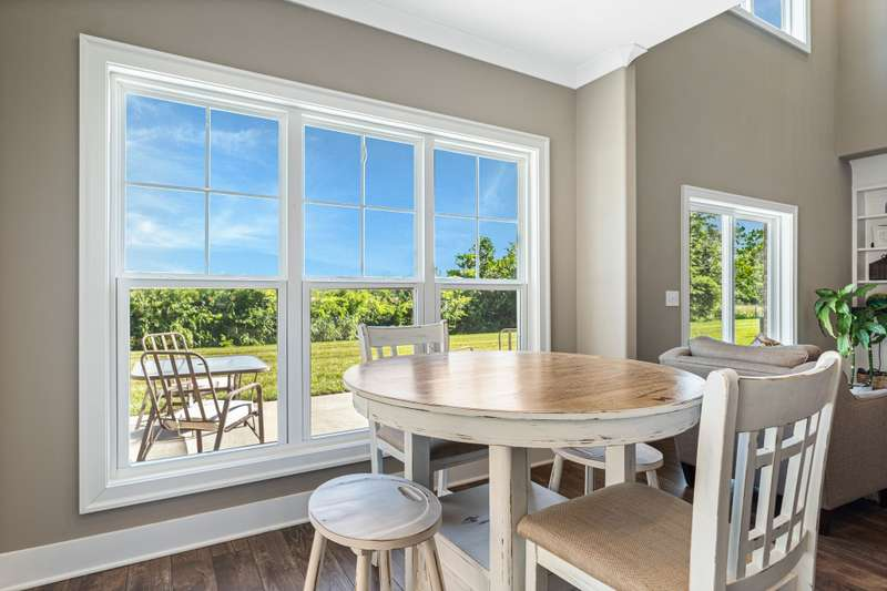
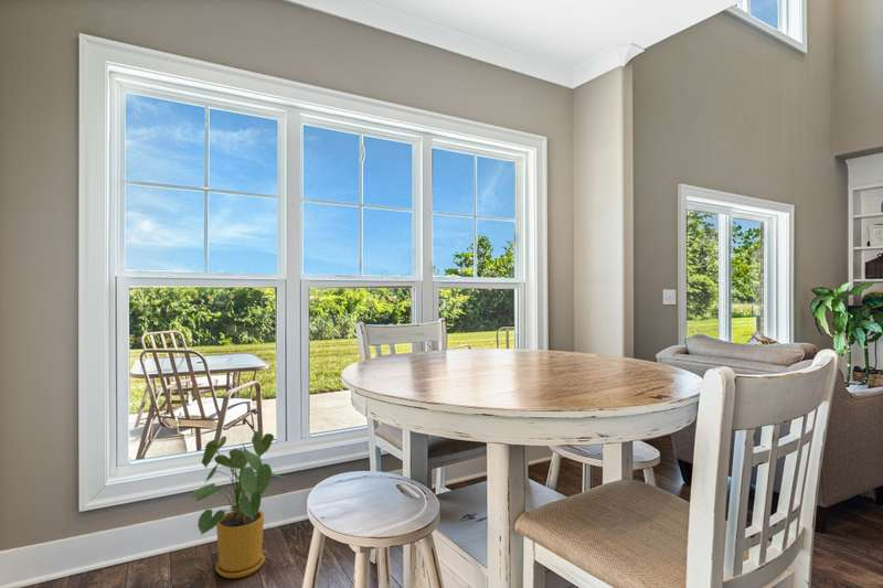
+ house plant [187,430,285,579]
